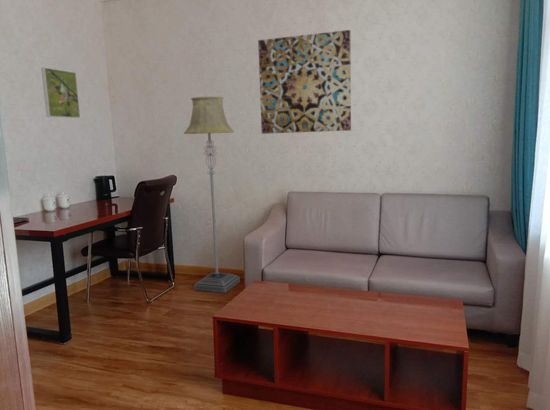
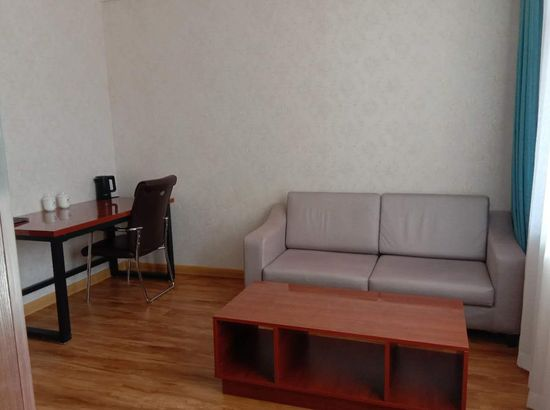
- floor lamp [183,96,240,294]
- wall art [257,29,352,135]
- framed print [40,66,81,119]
